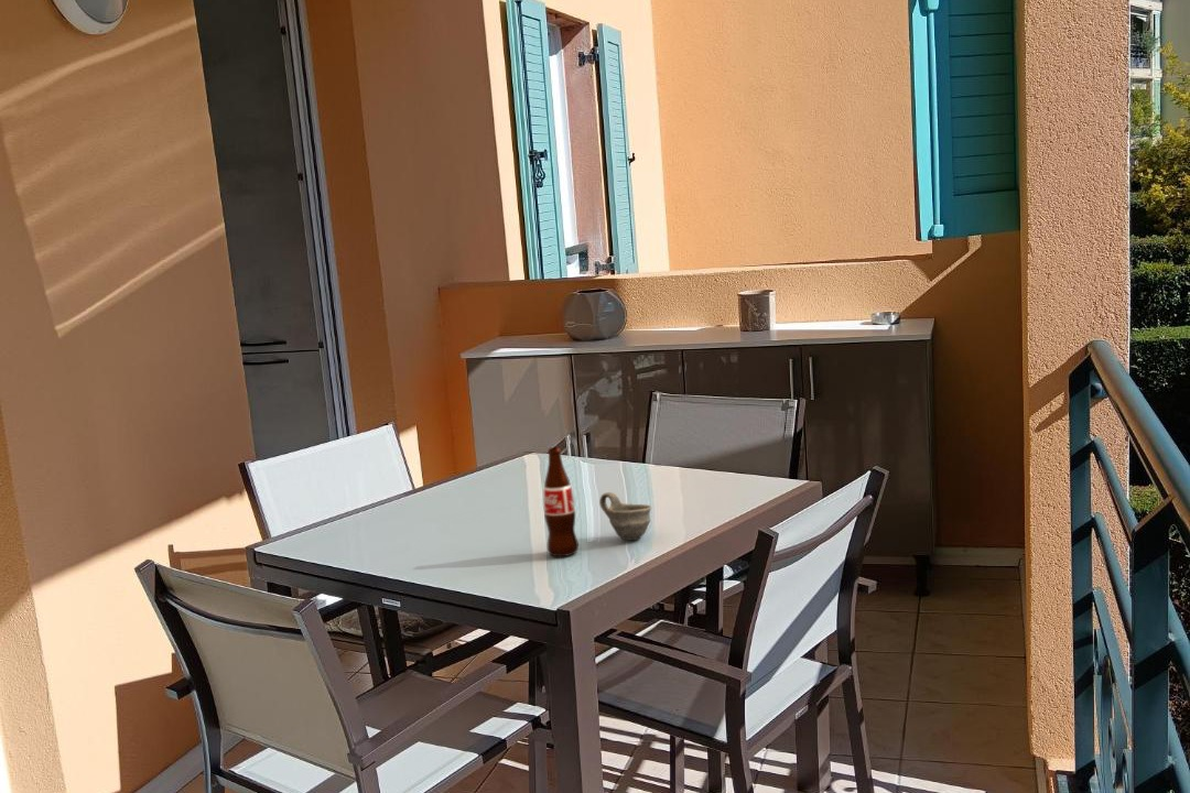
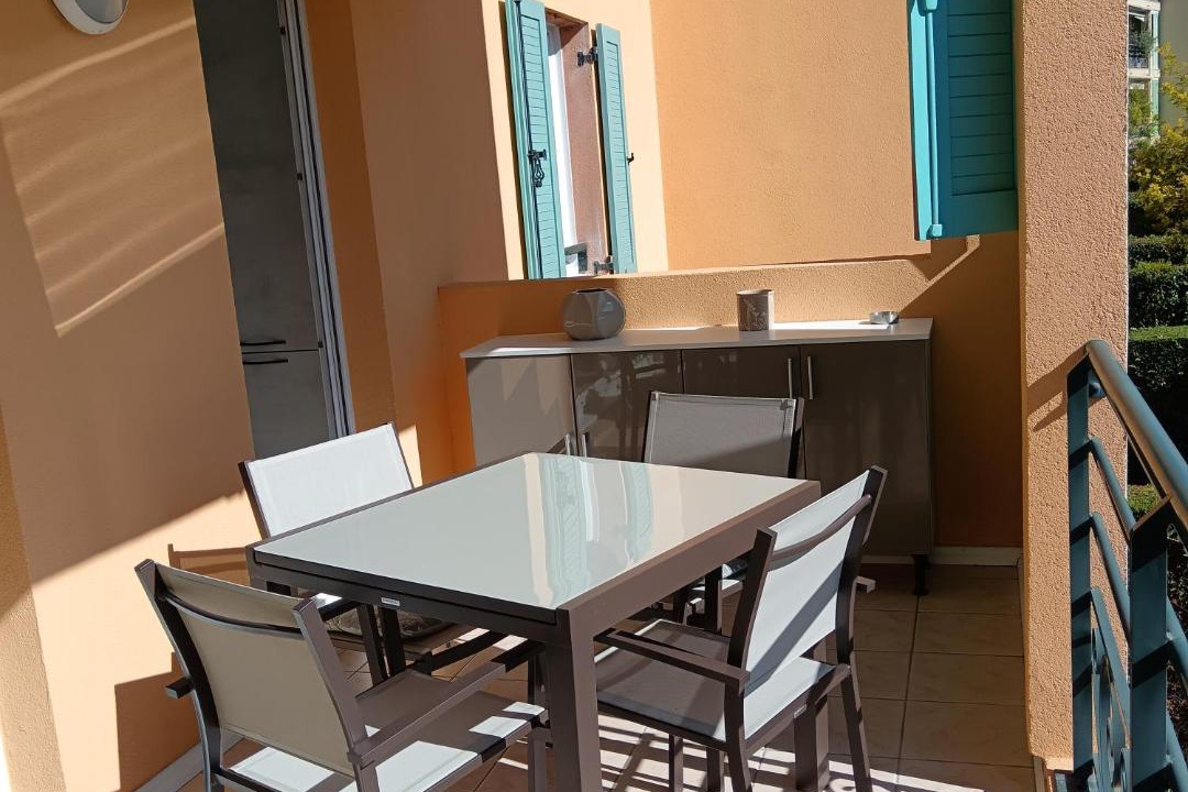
- cup [598,491,652,542]
- bottle [543,446,580,557]
